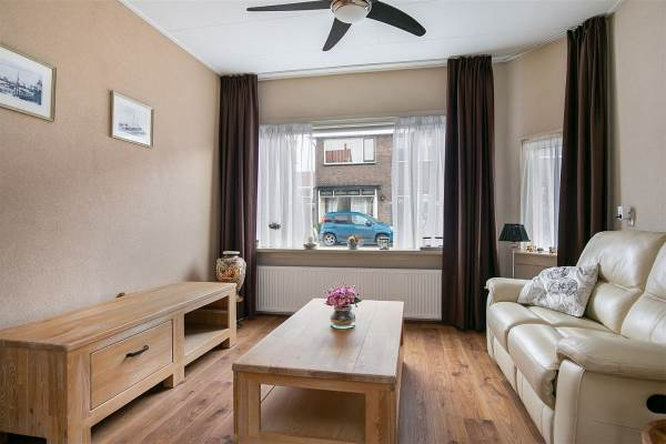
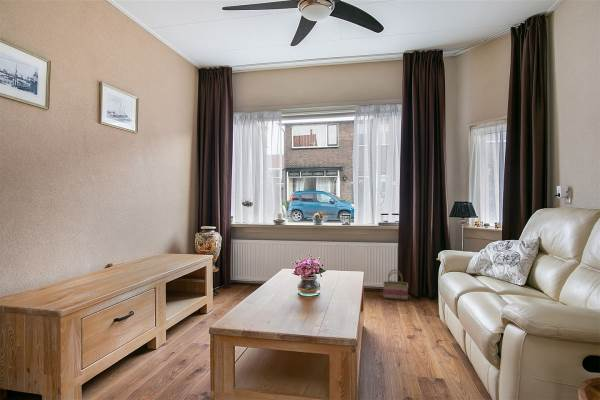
+ basket [382,268,409,301]
